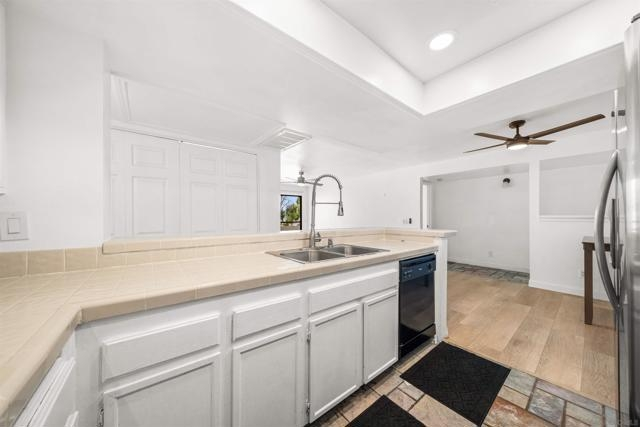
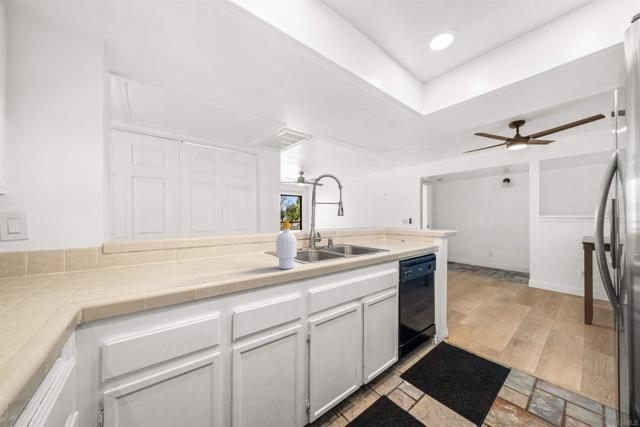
+ soap bottle [275,219,297,270]
